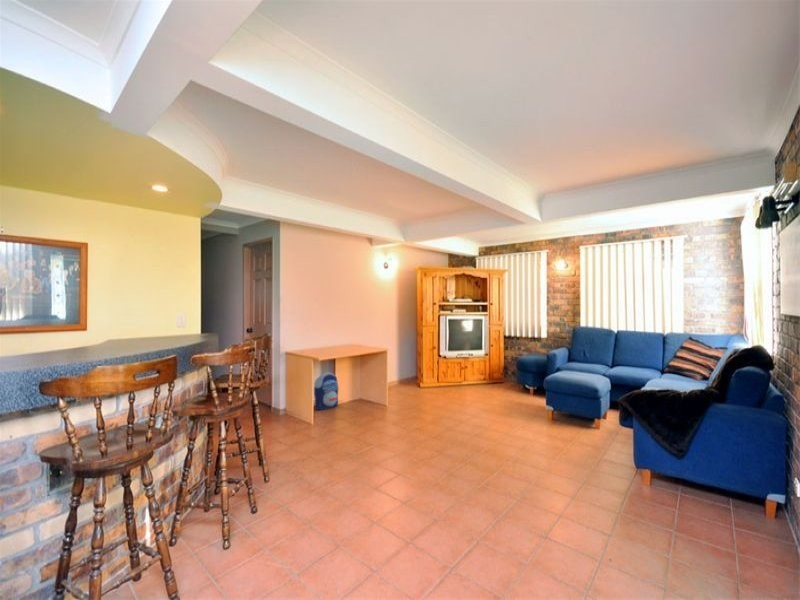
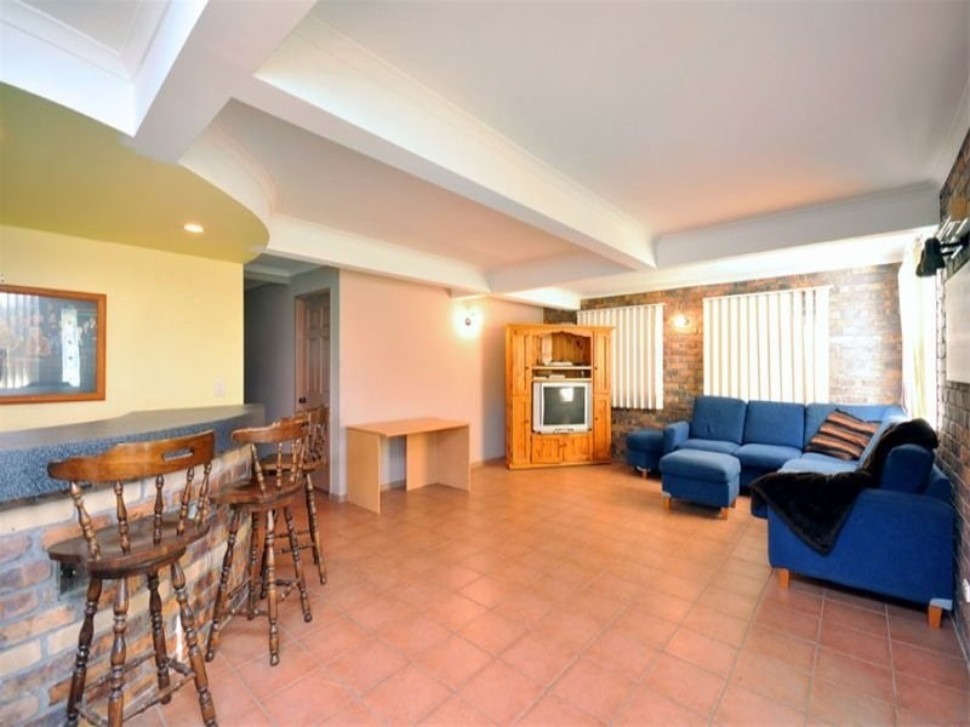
- backpack [313,372,339,411]
